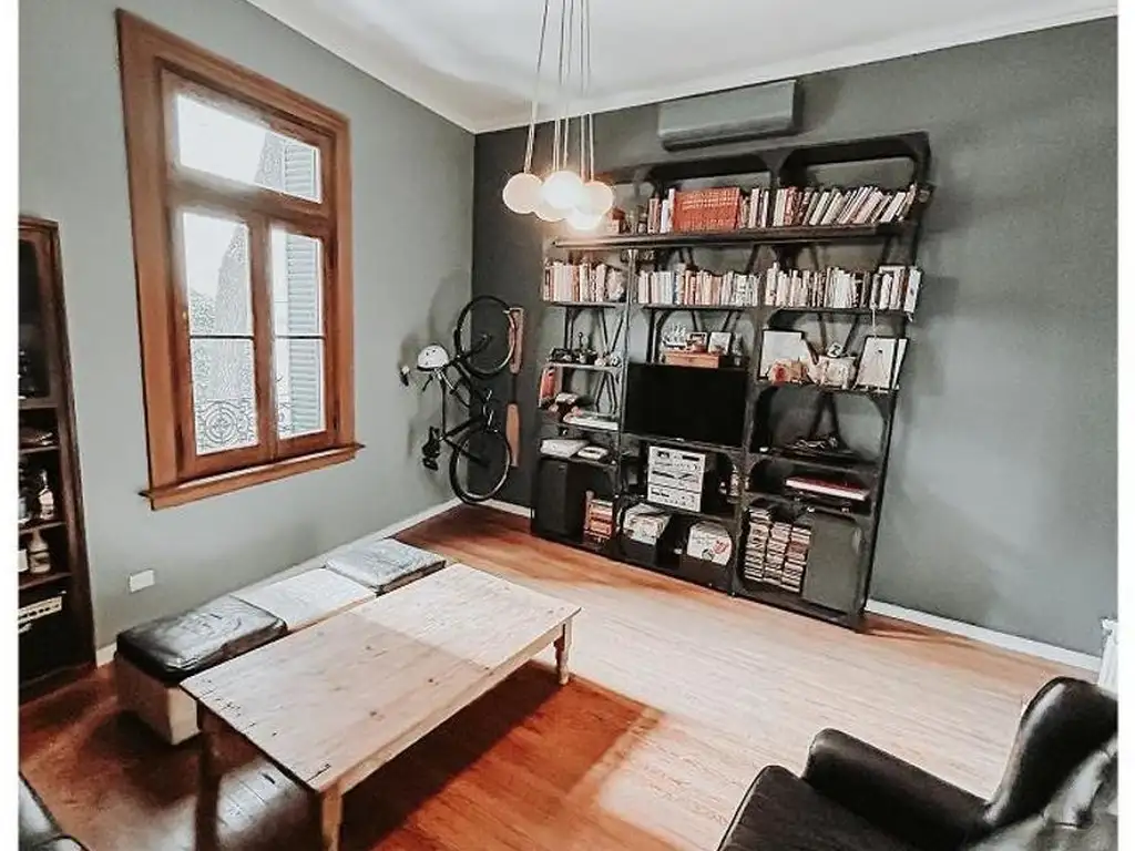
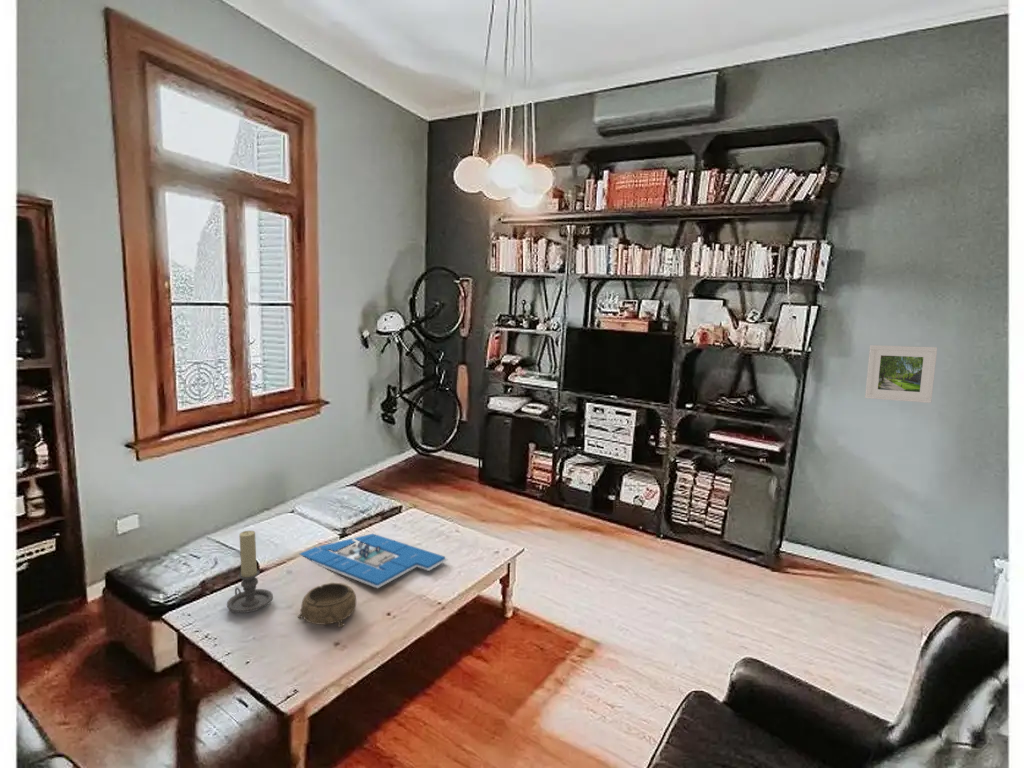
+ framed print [864,344,938,404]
+ candle holder [226,530,274,614]
+ decorative bowl [297,582,357,628]
+ board game [299,533,448,589]
